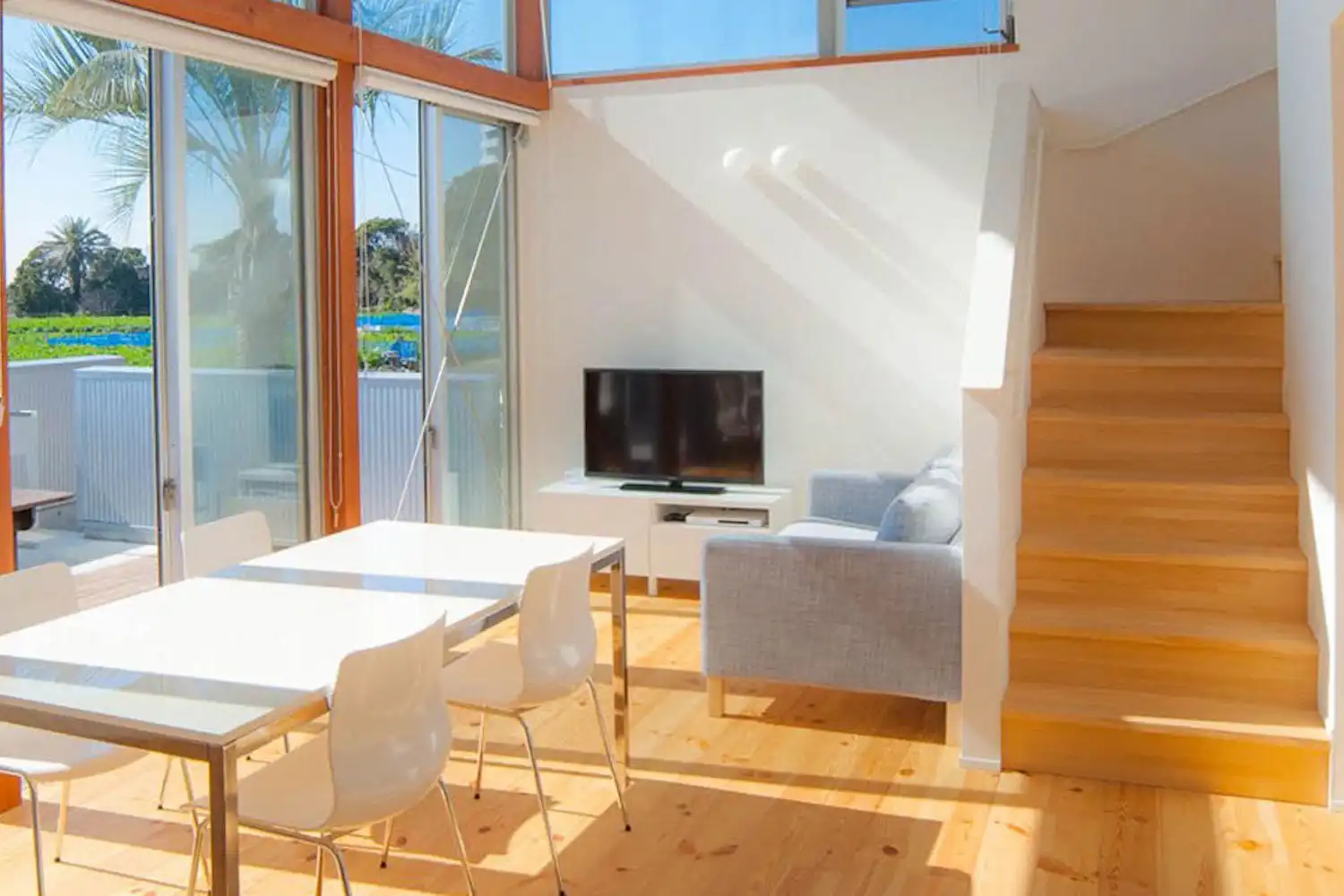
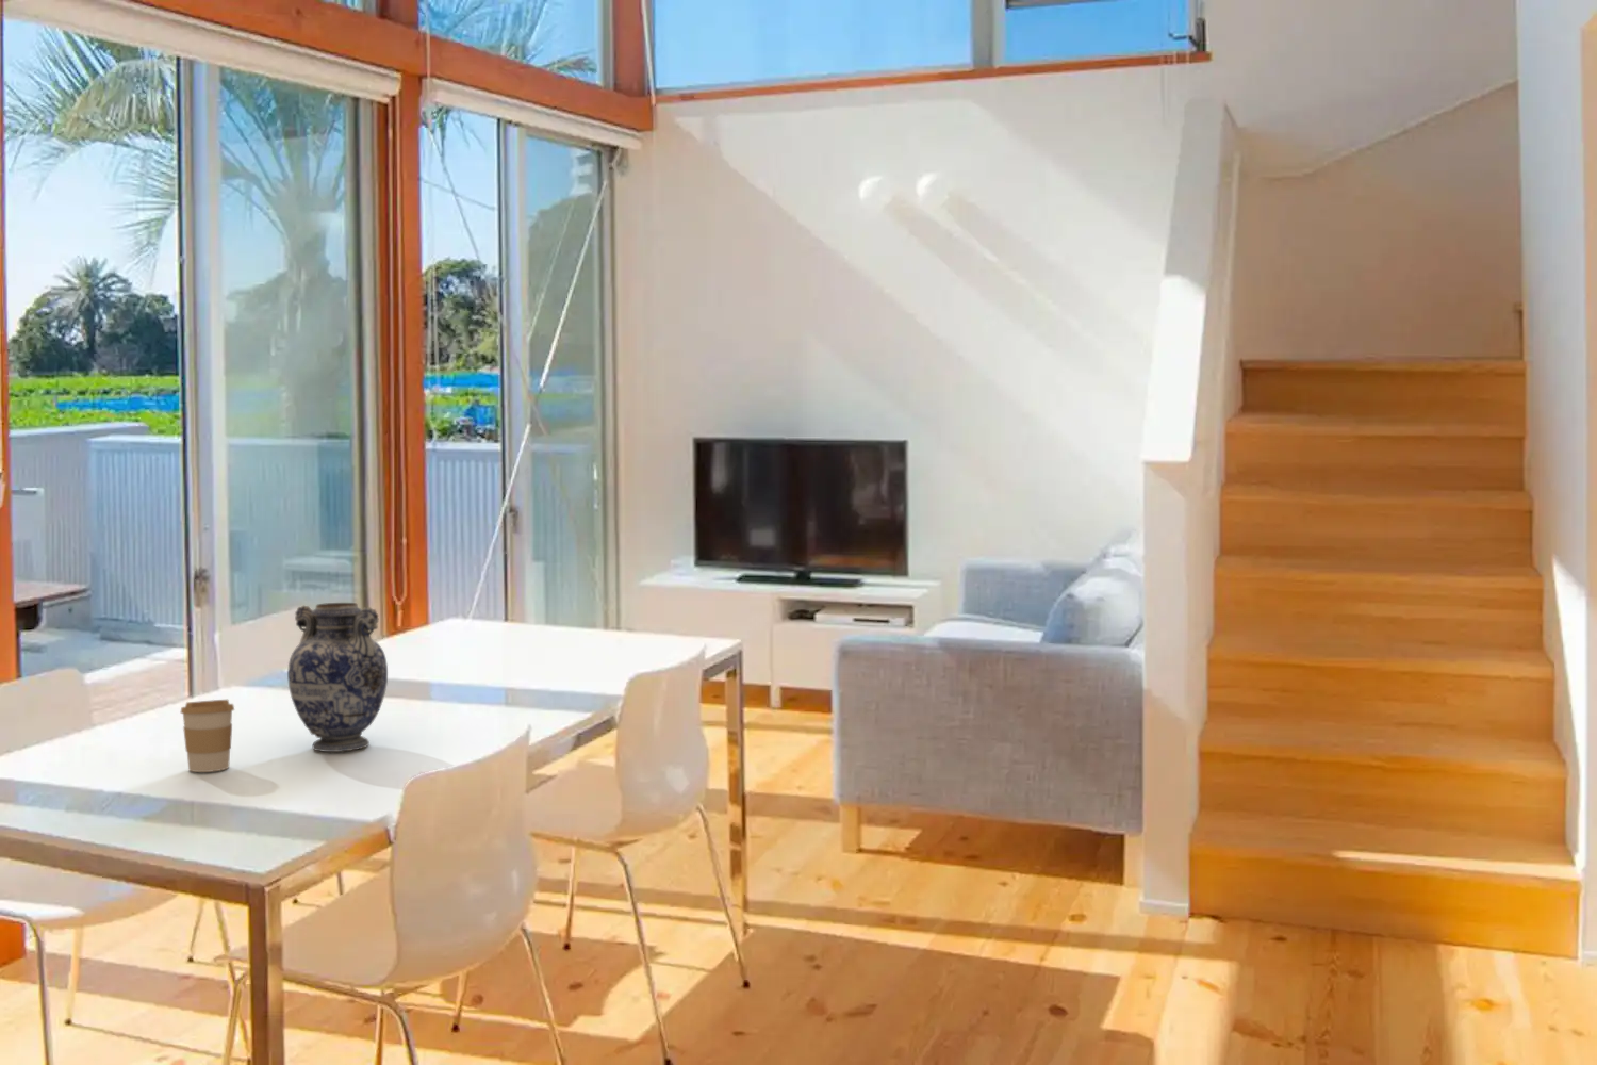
+ decorative vase [286,601,389,752]
+ coffee cup [179,699,235,773]
